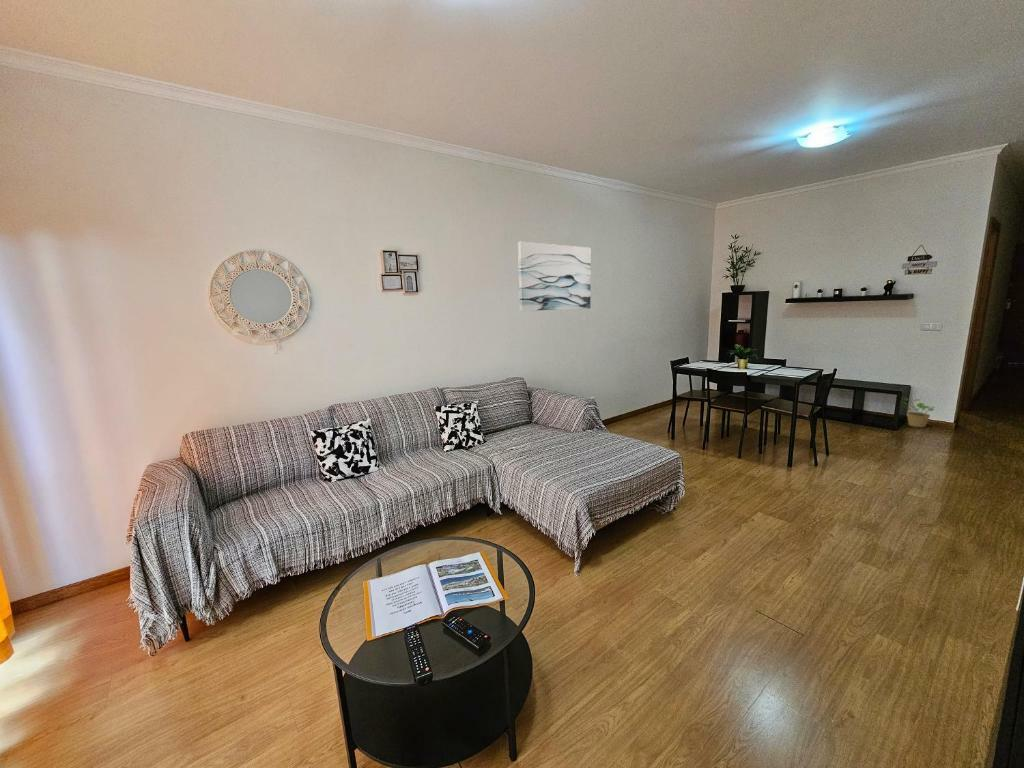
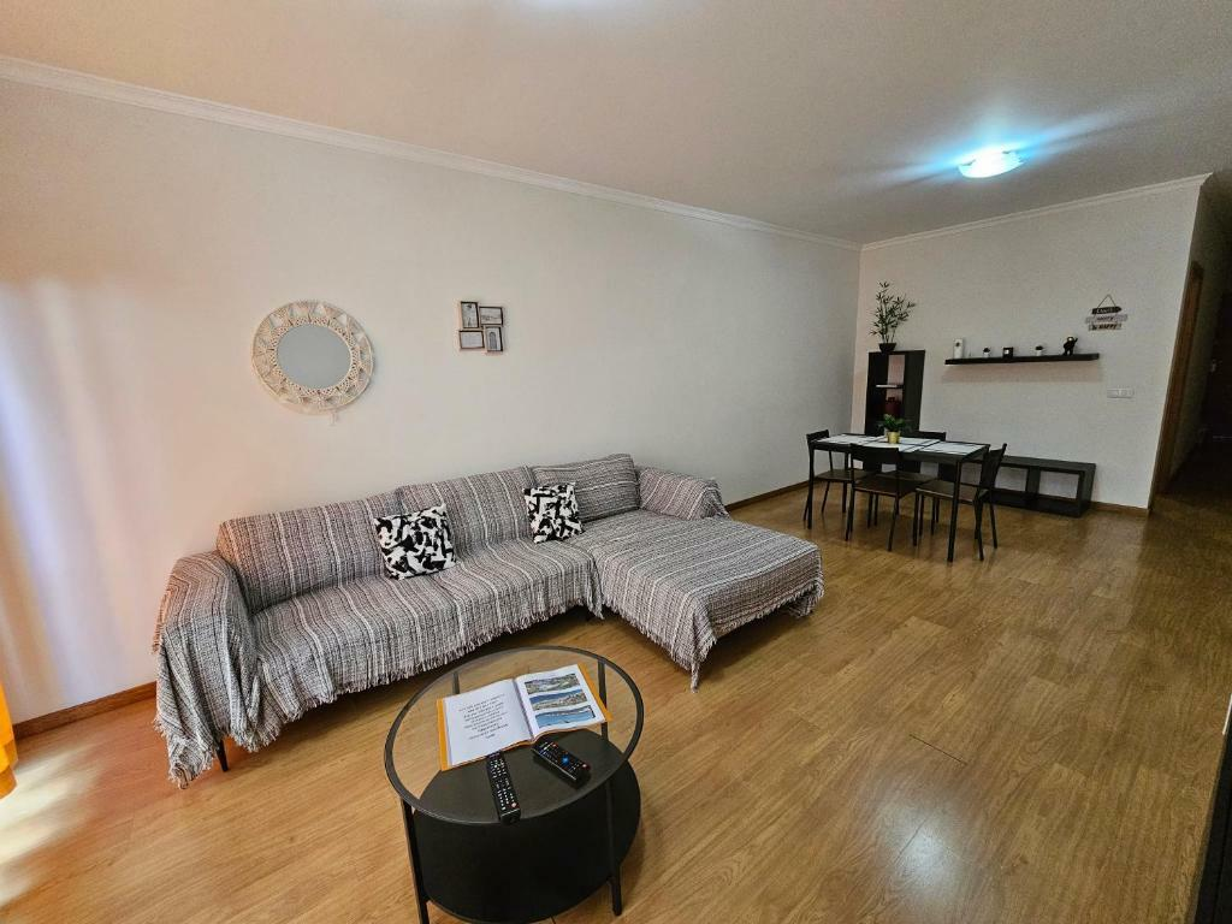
- wall art [517,241,591,312]
- potted plant [902,397,936,428]
